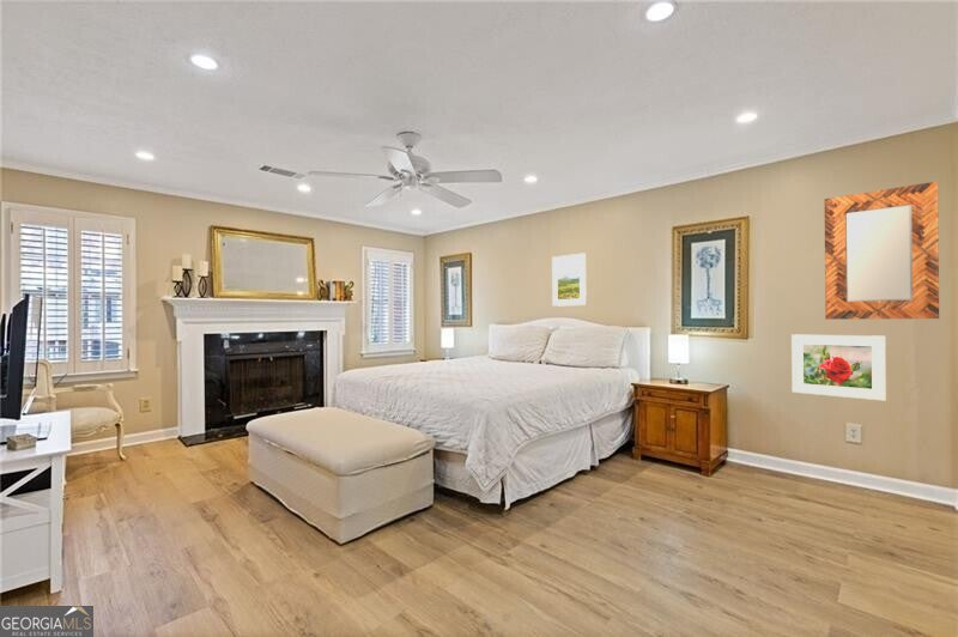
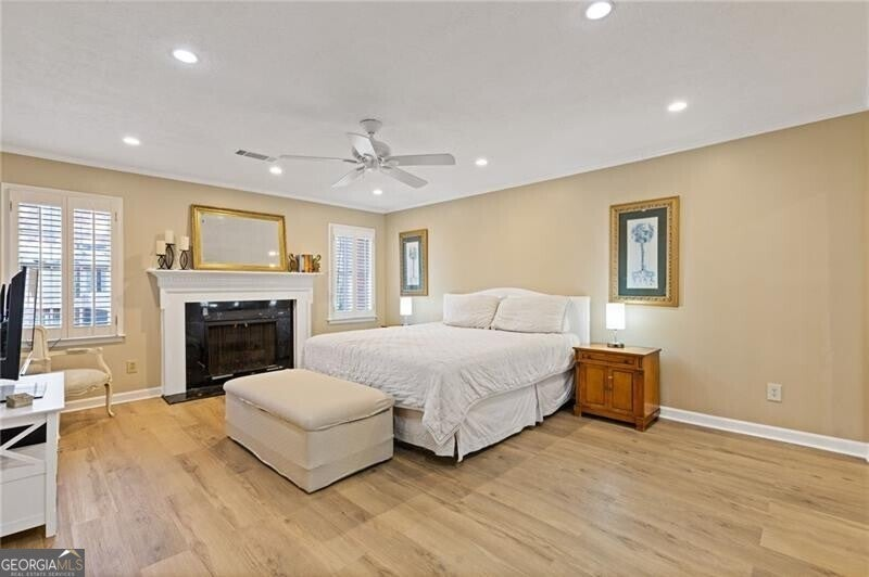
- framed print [551,251,588,308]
- home mirror [824,181,940,321]
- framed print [790,333,887,401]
